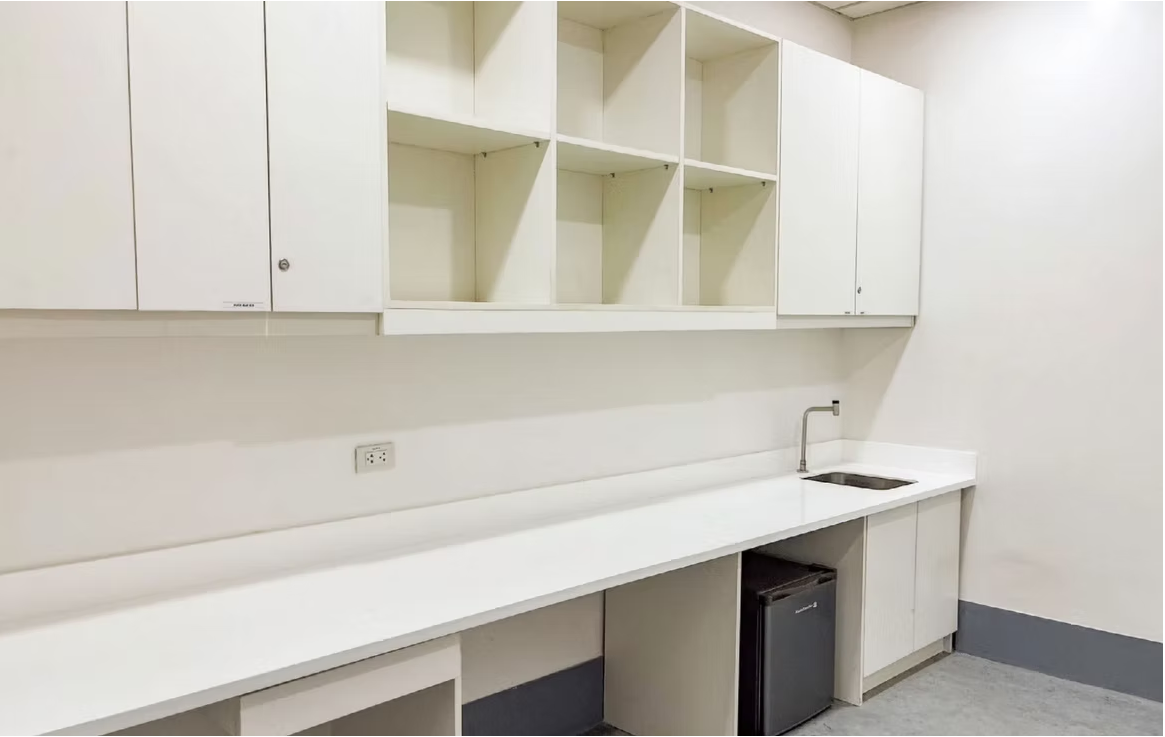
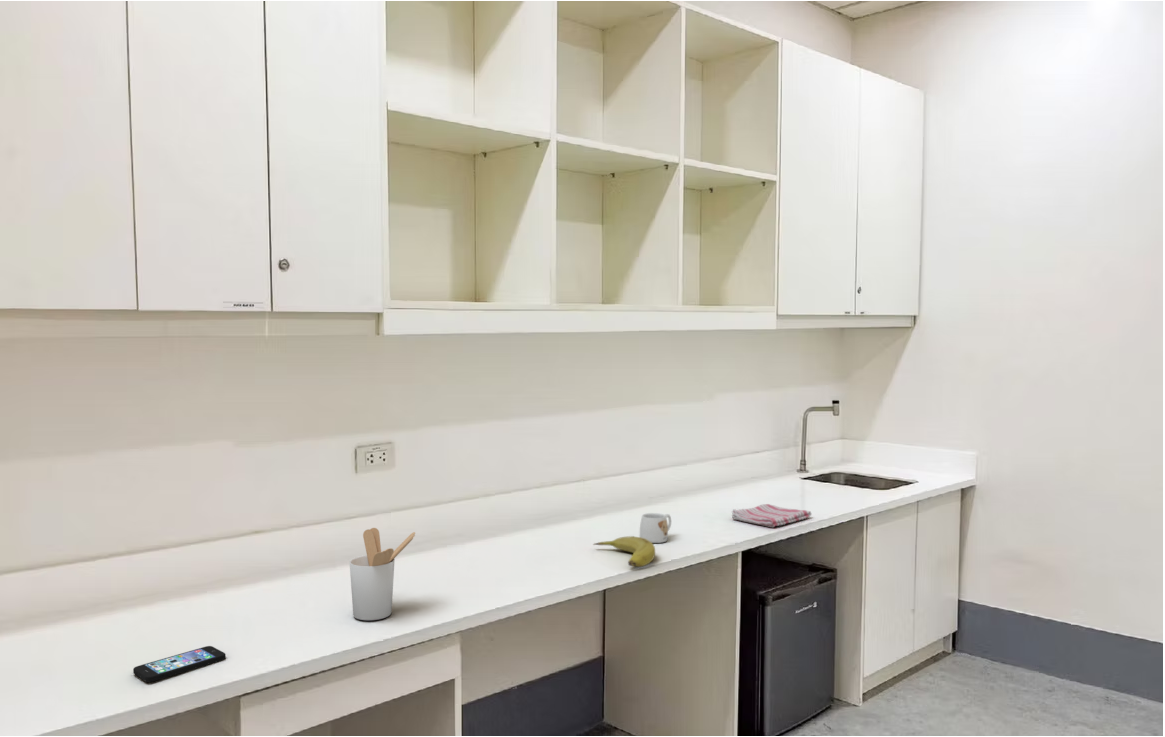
+ smartphone [132,645,227,683]
+ mug [639,512,672,544]
+ fruit [592,535,656,568]
+ dish towel [731,503,812,528]
+ utensil holder [349,527,416,621]
